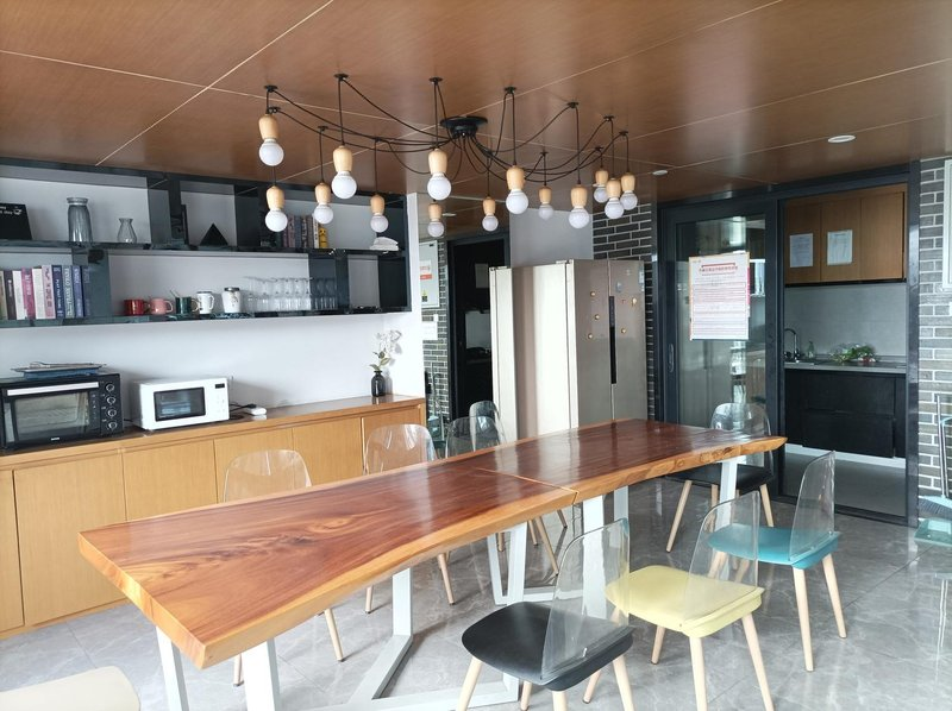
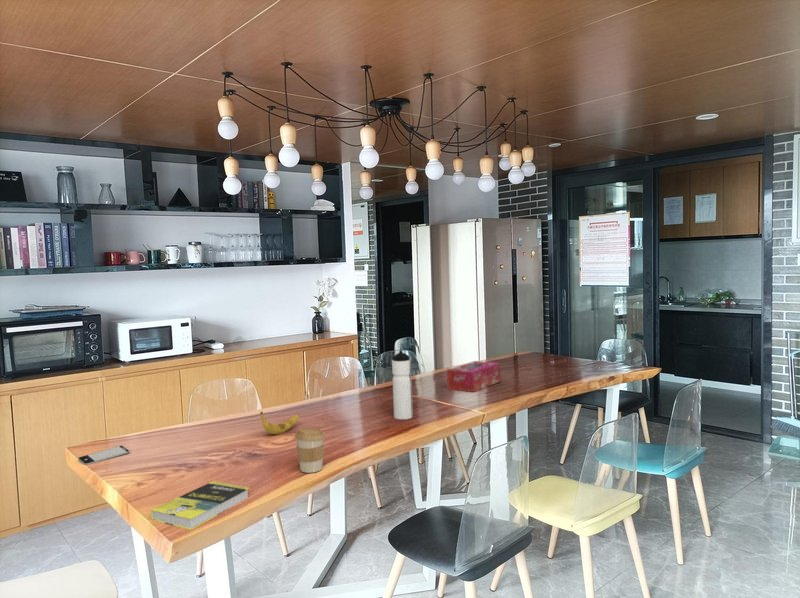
+ banana [260,411,300,435]
+ water bottle [391,350,414,420]
+ smartphone [77,445,131,466]
+ coffee cup [294,427,326,474]
+ tissue box [446,360,501,393]
+ book [150,480,250,531]
